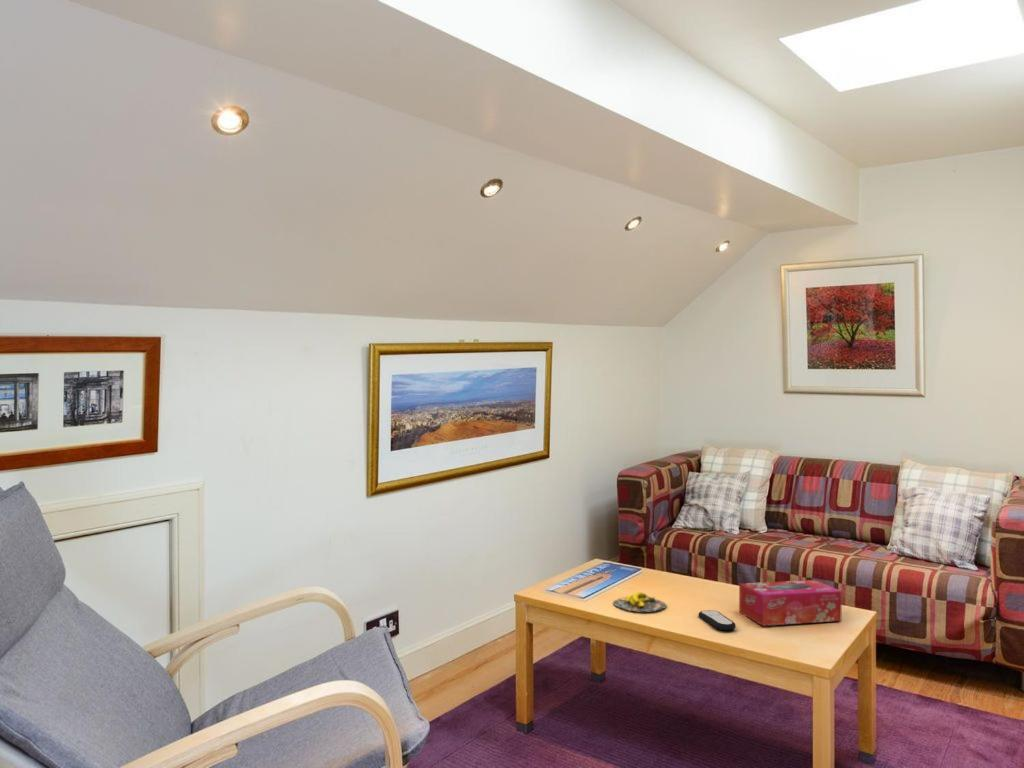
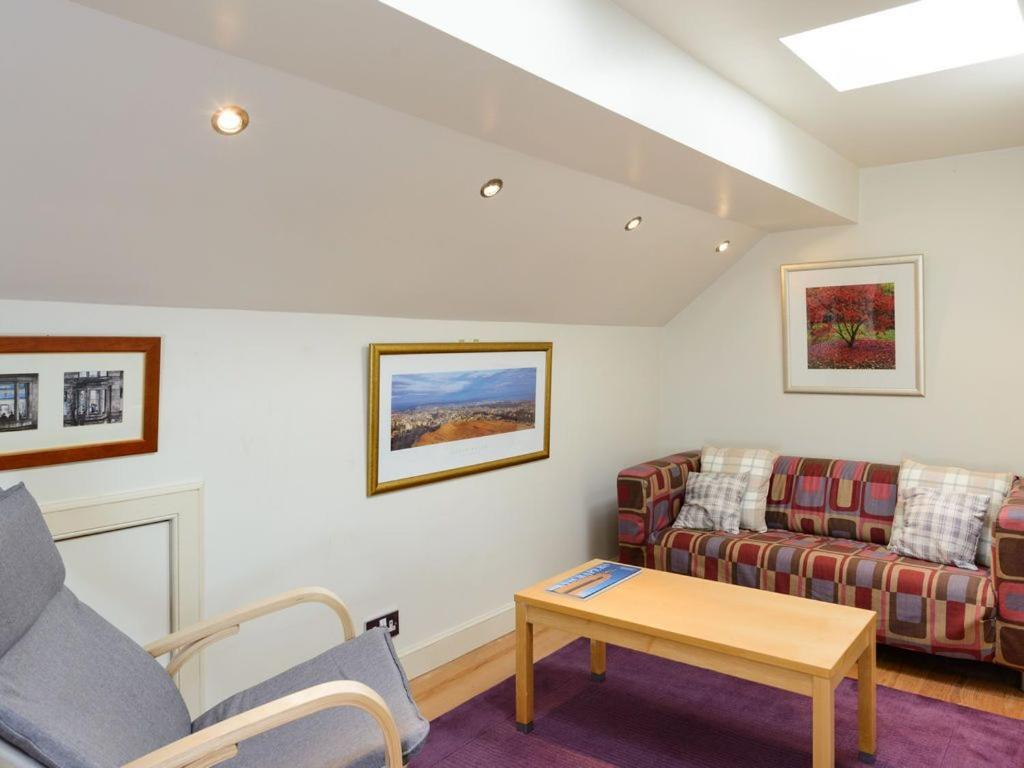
- tissue box [738,579,842,627]
- banana [612,591,667,612]
- remote control [698,609,737,631]
